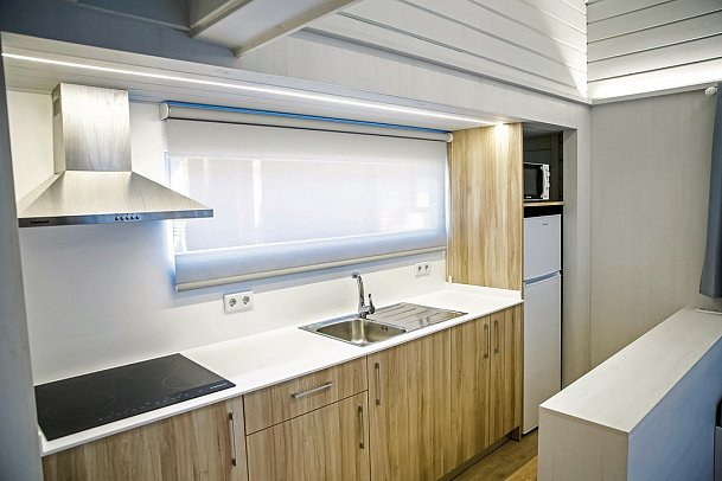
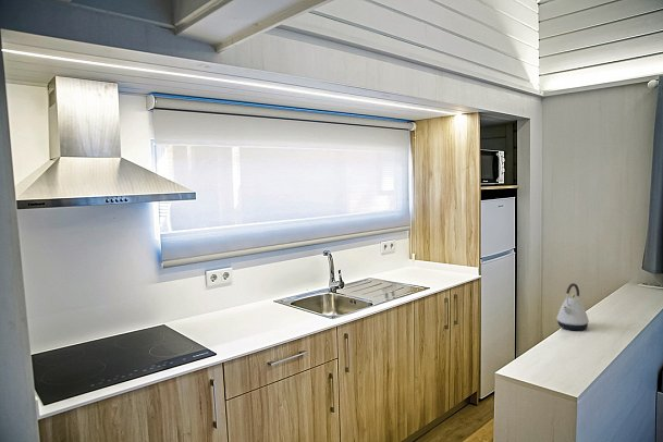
+ kettle [555,282,590,331]
